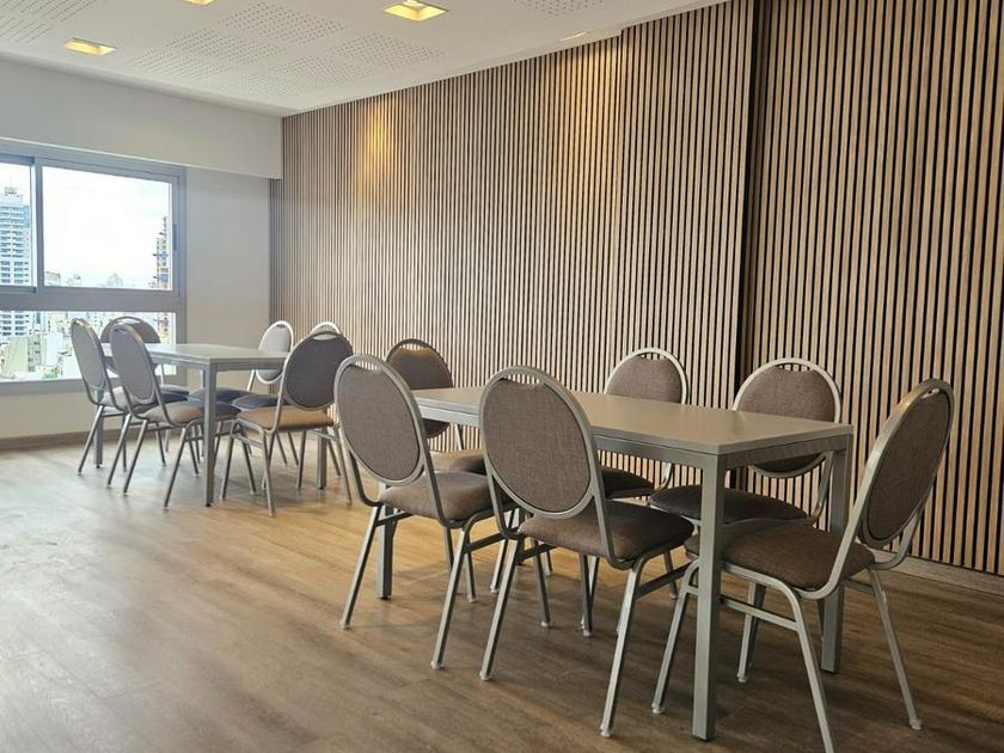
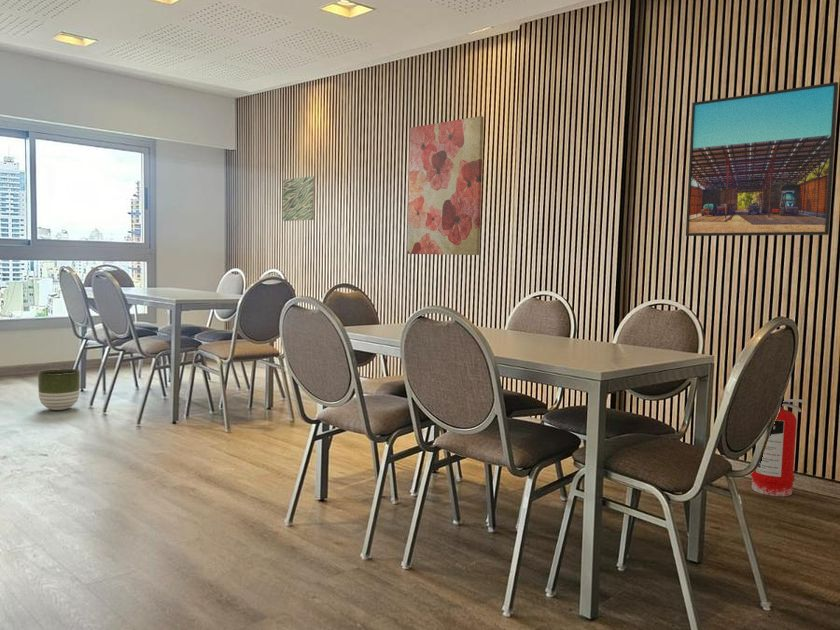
+ wall art [406,115,485,256]
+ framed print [685,81,839,237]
+ planter [37,368,81,411]
+ wall art [282,175,315,222]
+ fire extinguisher [750,398,806,497]
